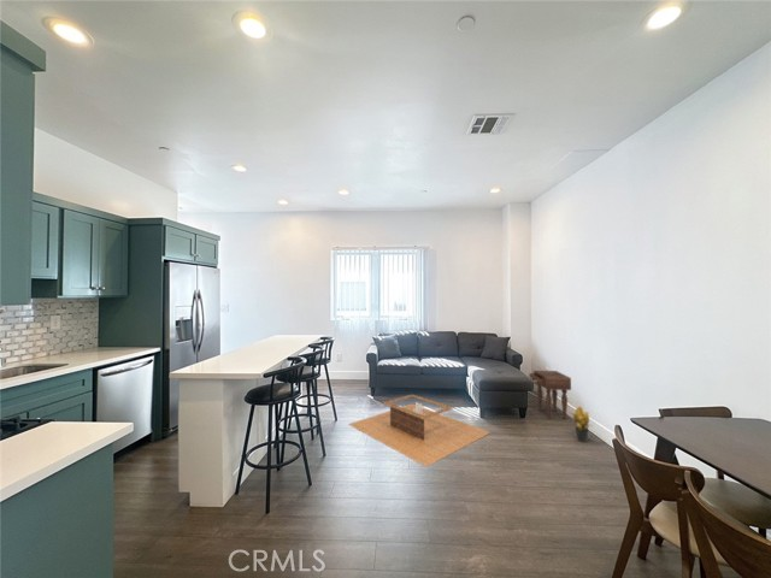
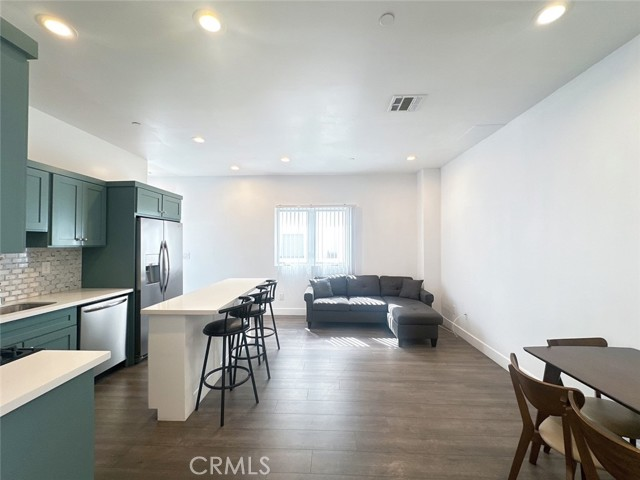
- nightstand [528,370,572,420]
- potted plant [567,405,594,444]
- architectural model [347,394,492,467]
